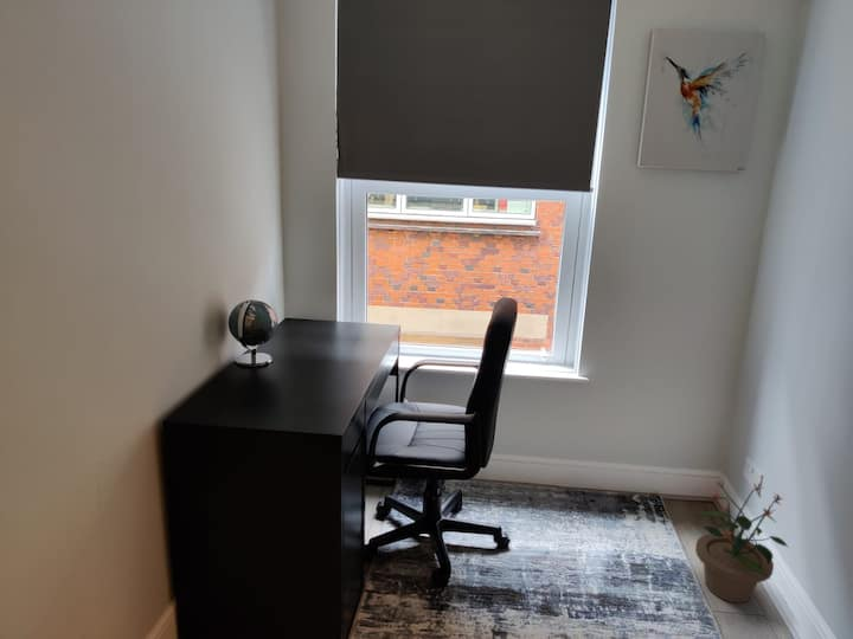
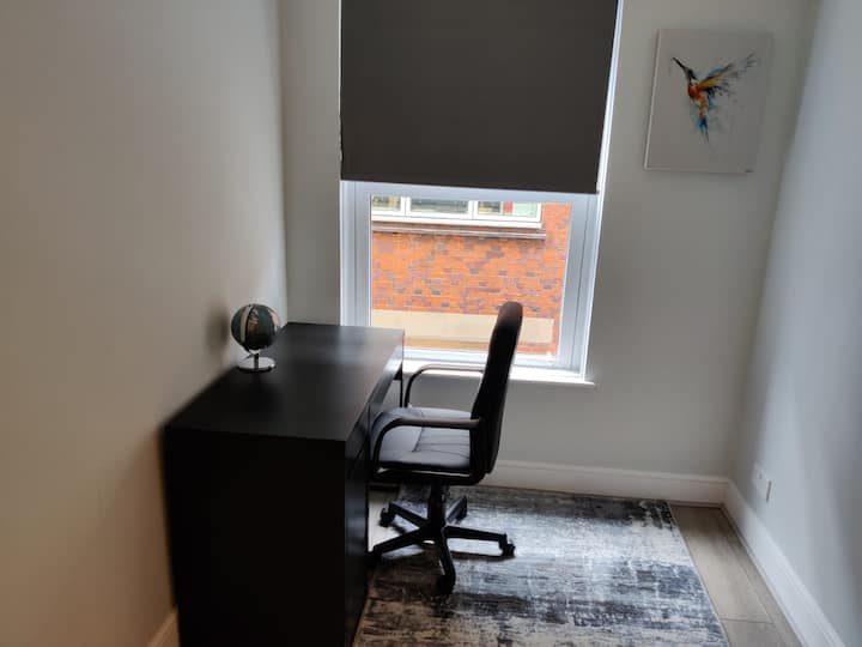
- potted plant [694,479,789,604]
